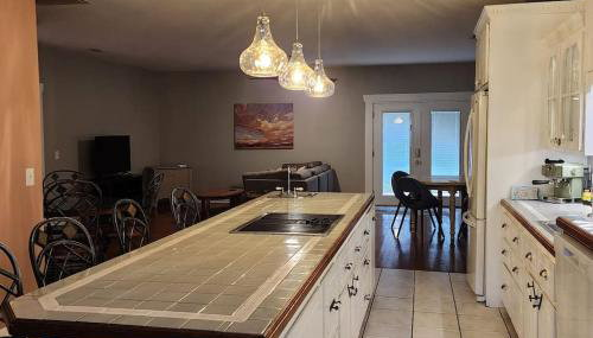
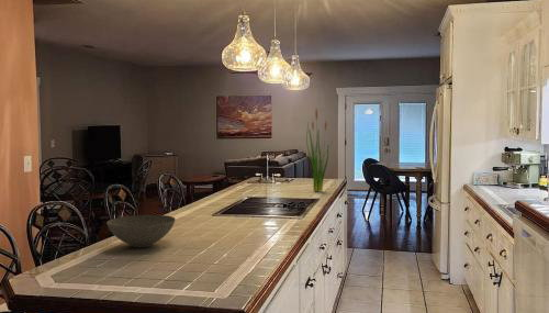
+ plant [305,108,333,192]
+ bowl [105,214,177,248]
